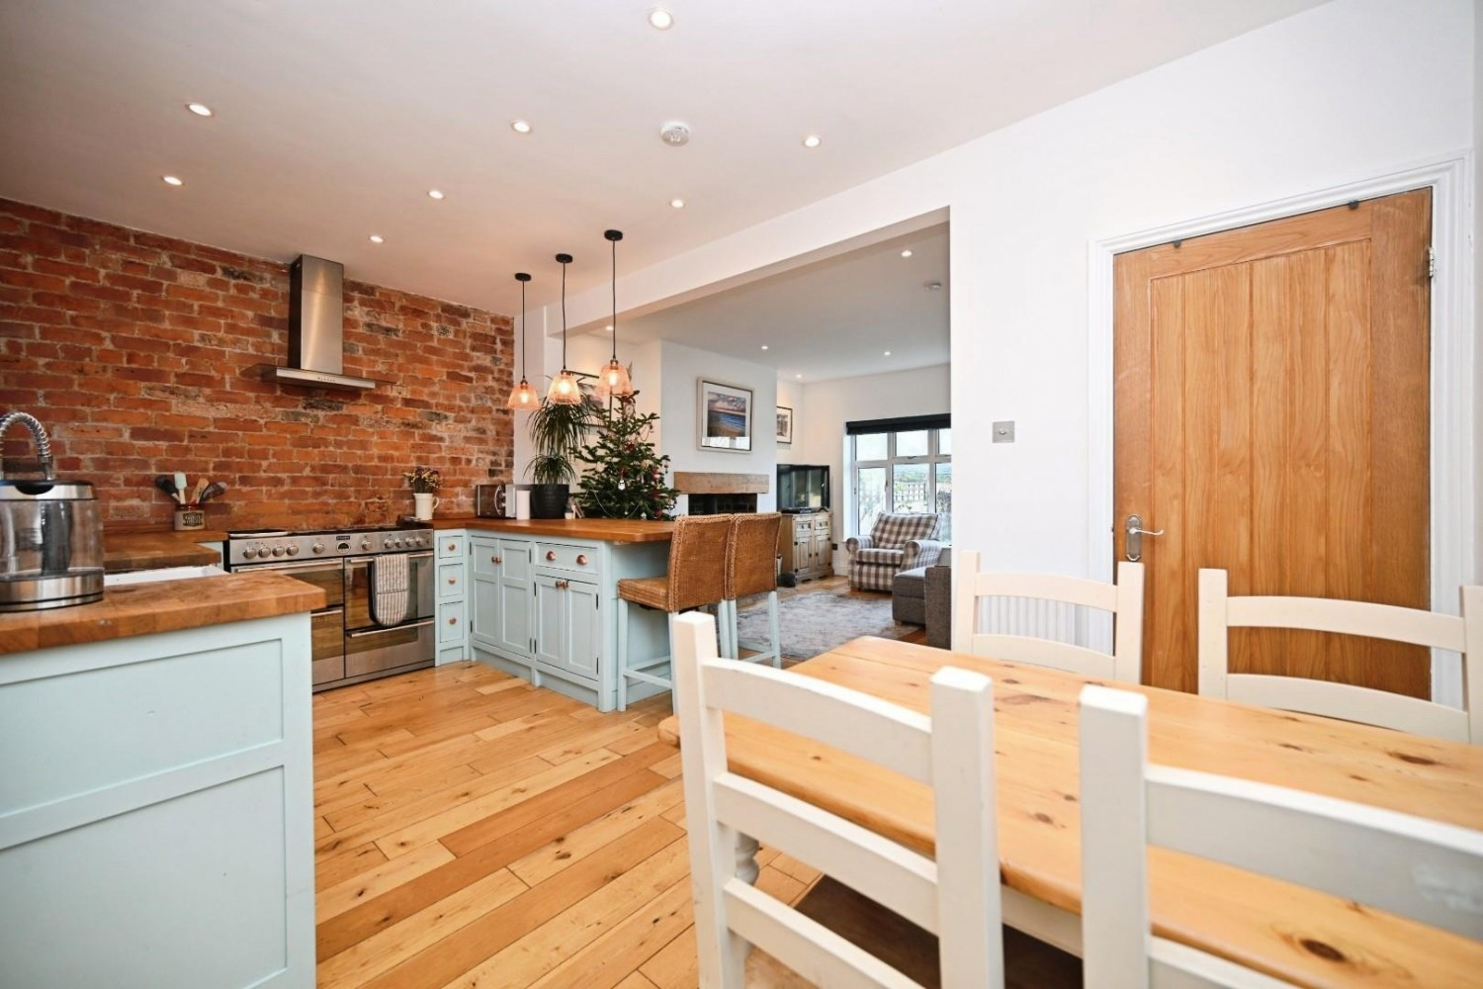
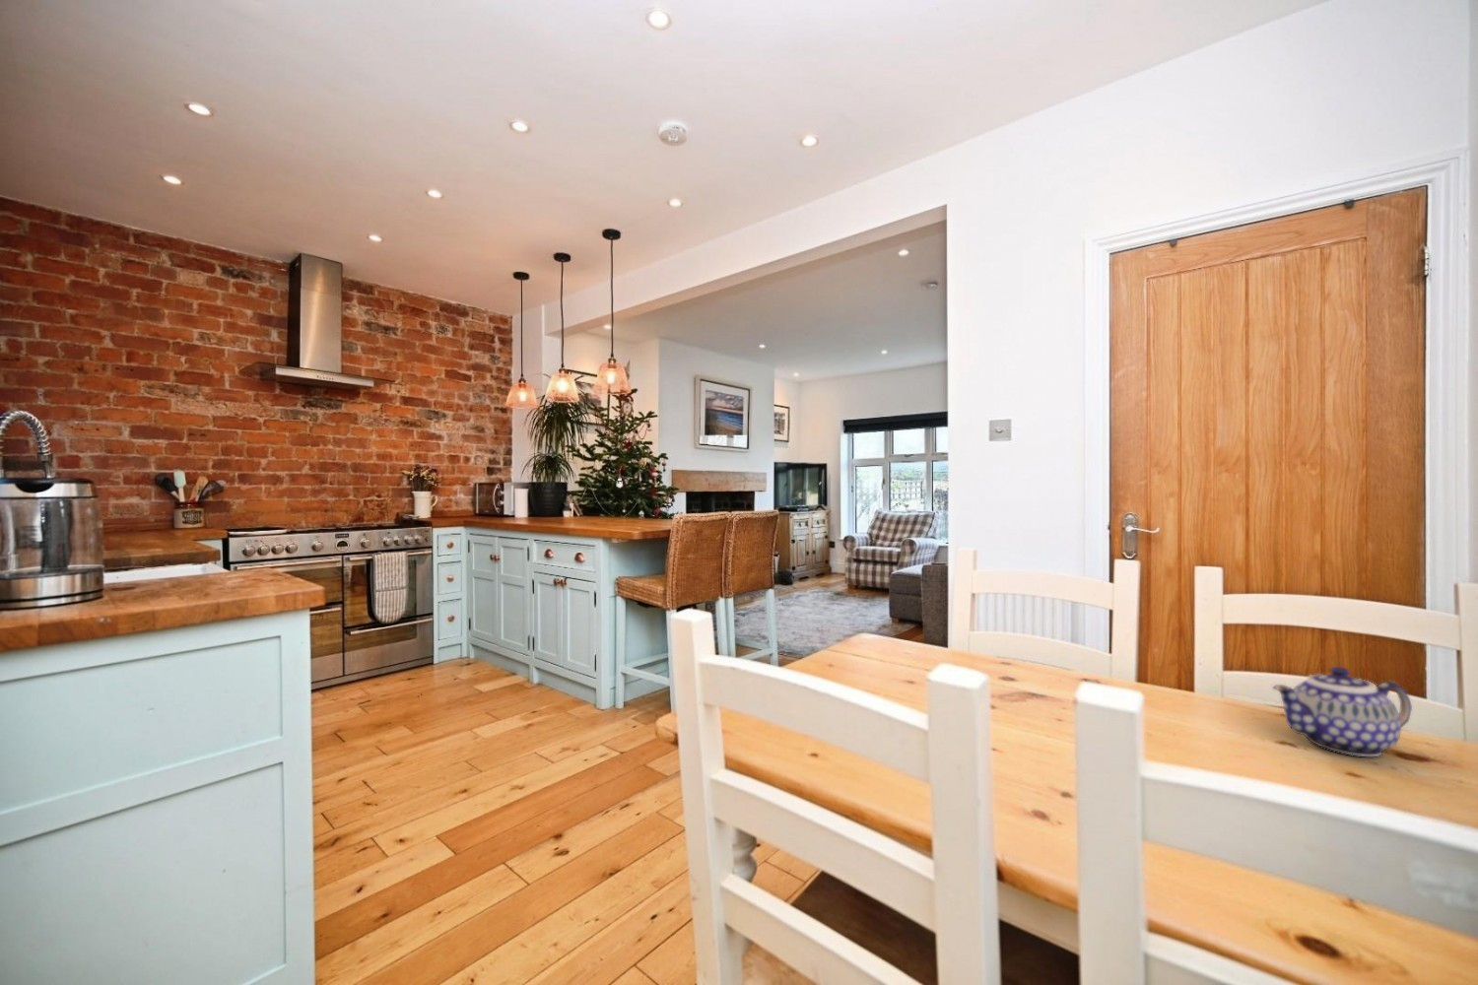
+ teapot [1271,666,1413,757]
